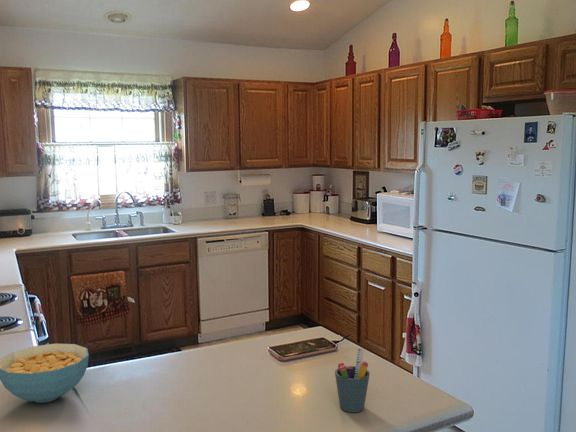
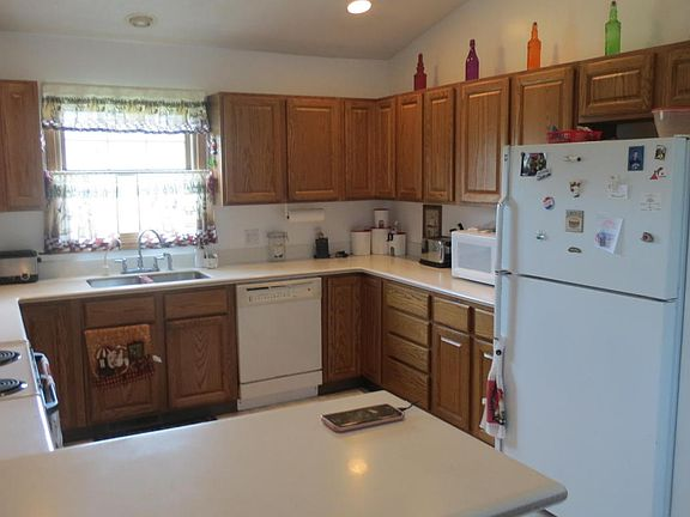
- cereal bowl [0,343,90,404]
- pen holder [334,347,371,413]
